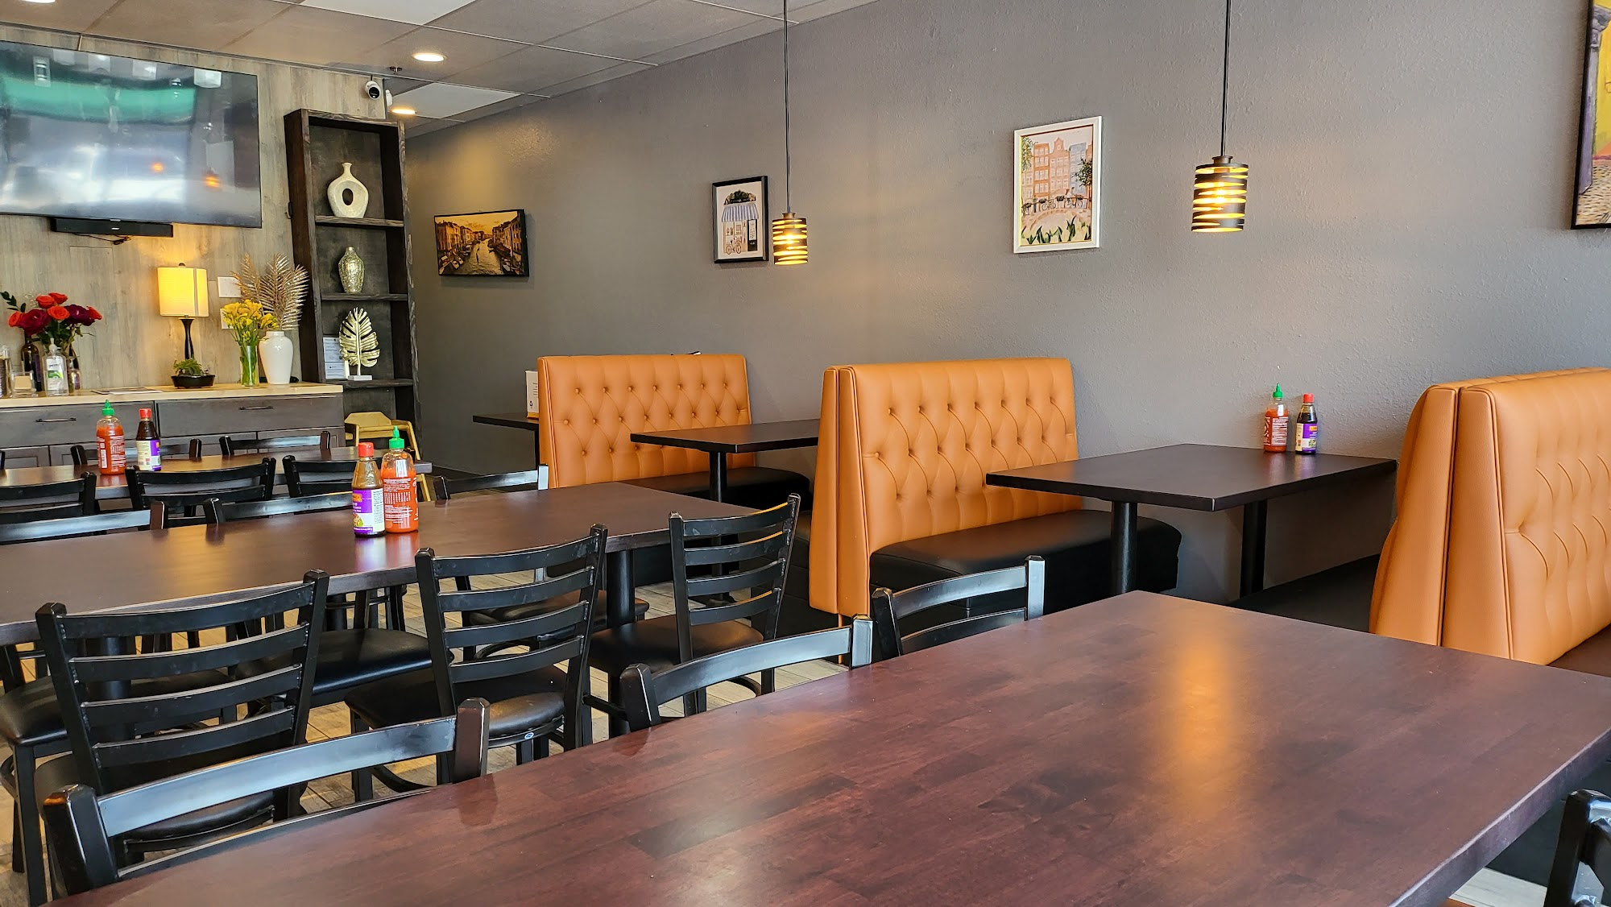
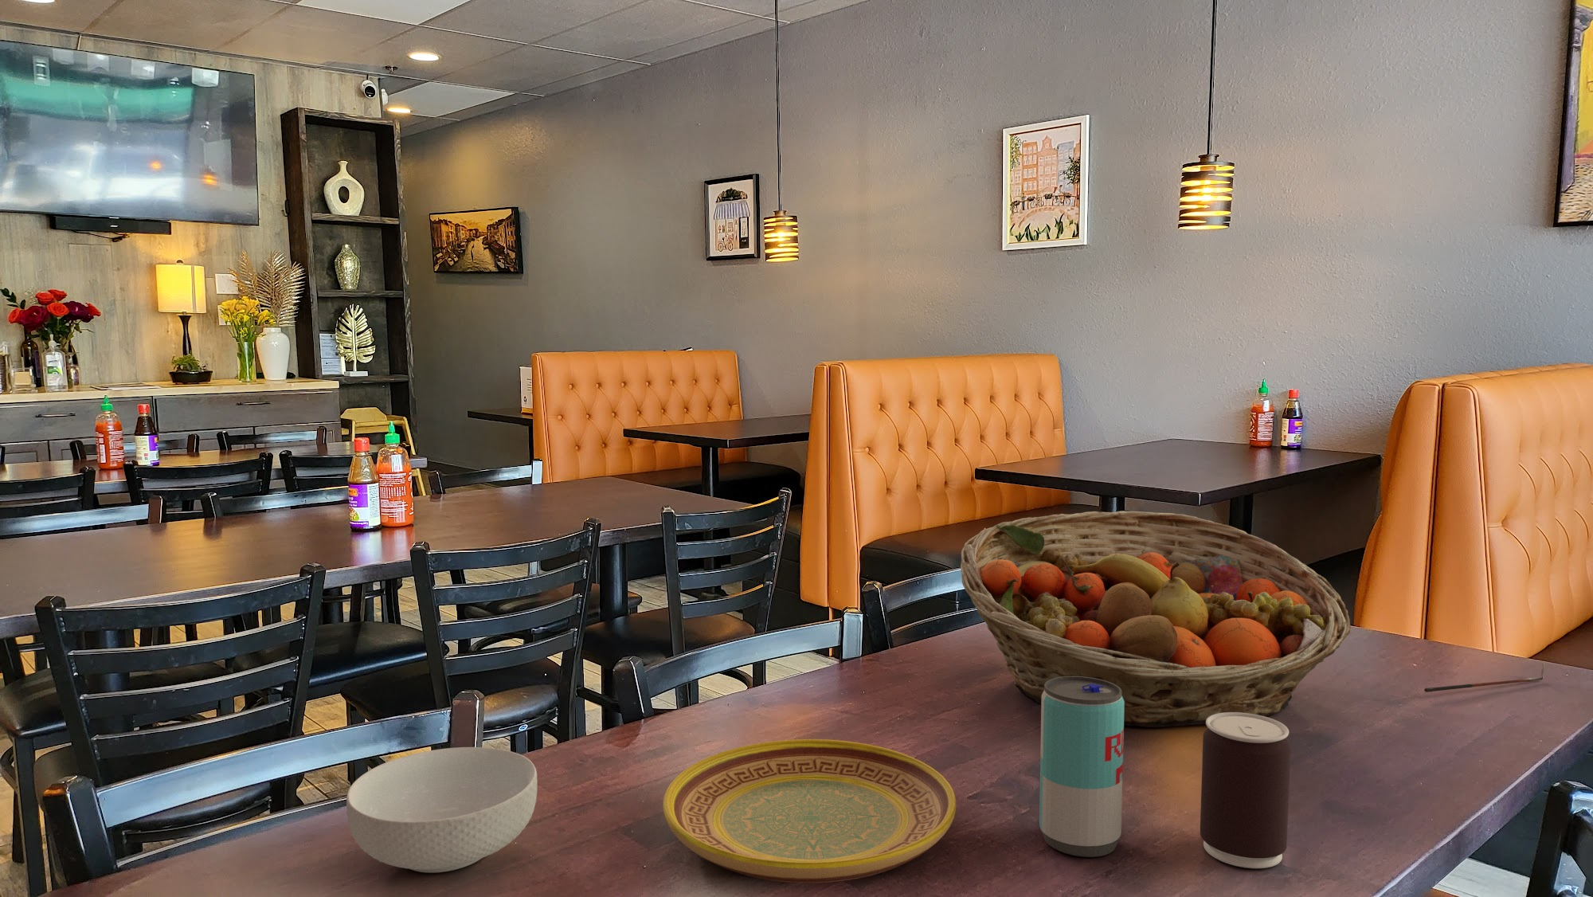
+ plate [663,738,956,884]
+ stirrer [1423,662,1545,694]
+ beverage can [1038,676,1125,858]
+ fruit basket [960,510,1351,729]
+ beverage can [1199,712,1291,870]
+ cereal bowl [346,746,538,874]
